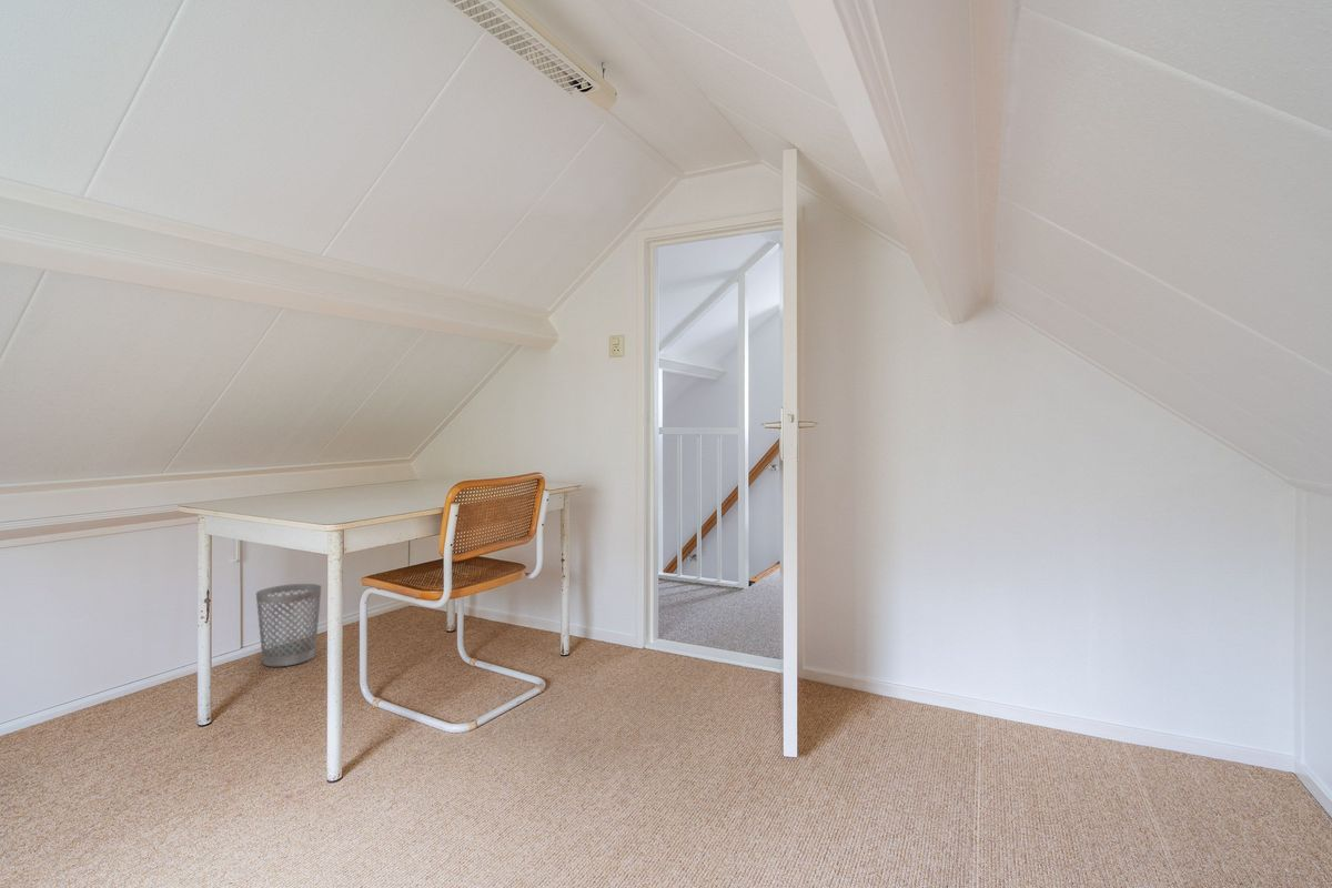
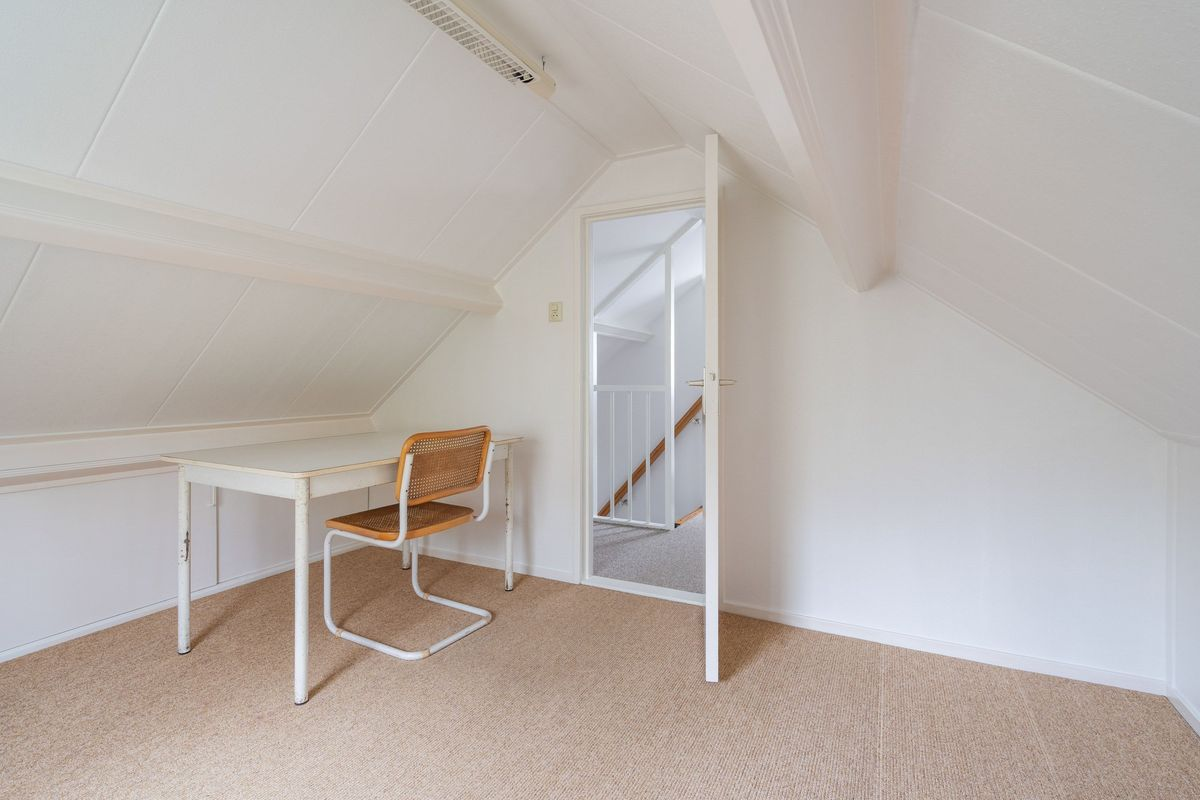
- wastebasket [255,583,322,668]
